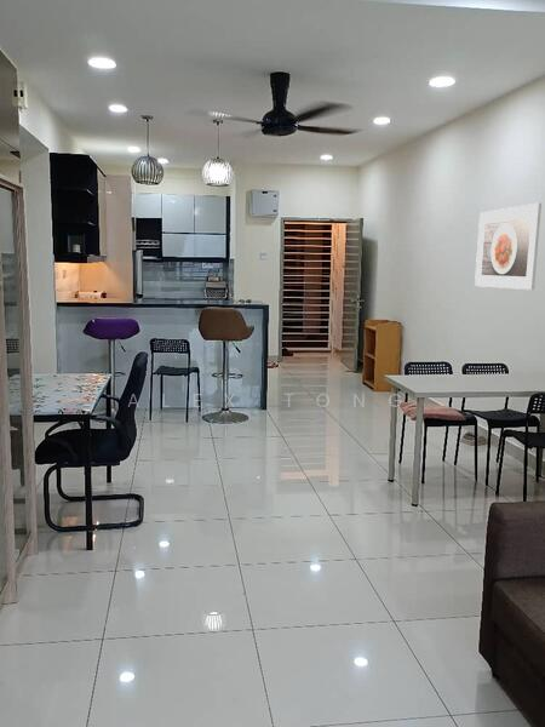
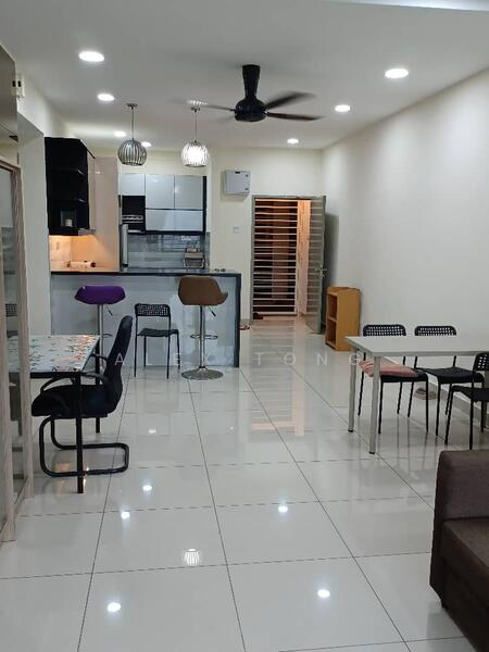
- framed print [474,202,543,291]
